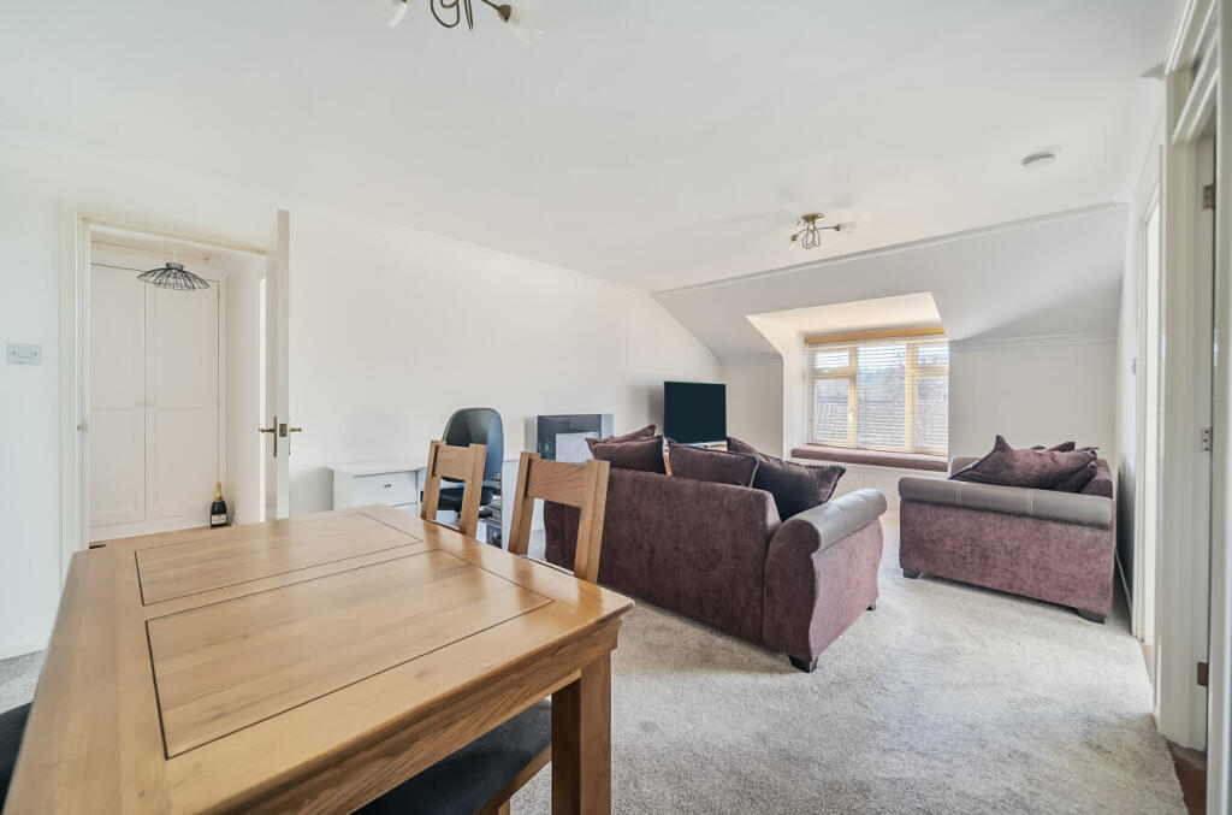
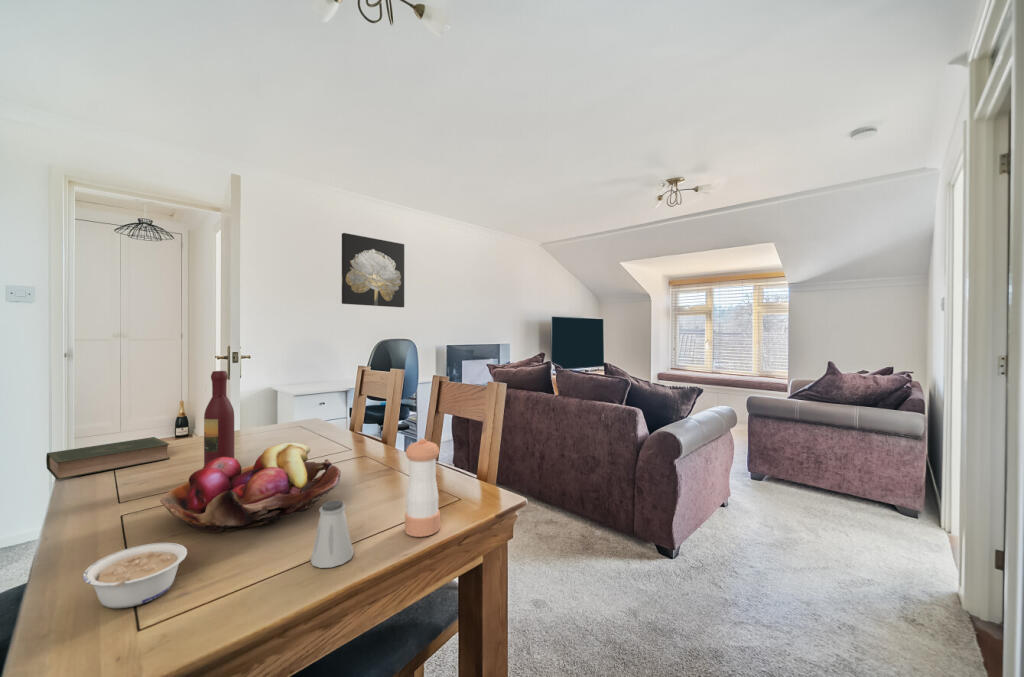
+ legume [82,542,188,610]
+ book [45,436,171,480]
+ wine bottle [203,370,235,466]
+ saltshaker [310,499,355,569]
+ pepper shaker [404,438,441,538]
+ fruit basket [159,442,342,534]
+ wall art [341,232,405,308]
